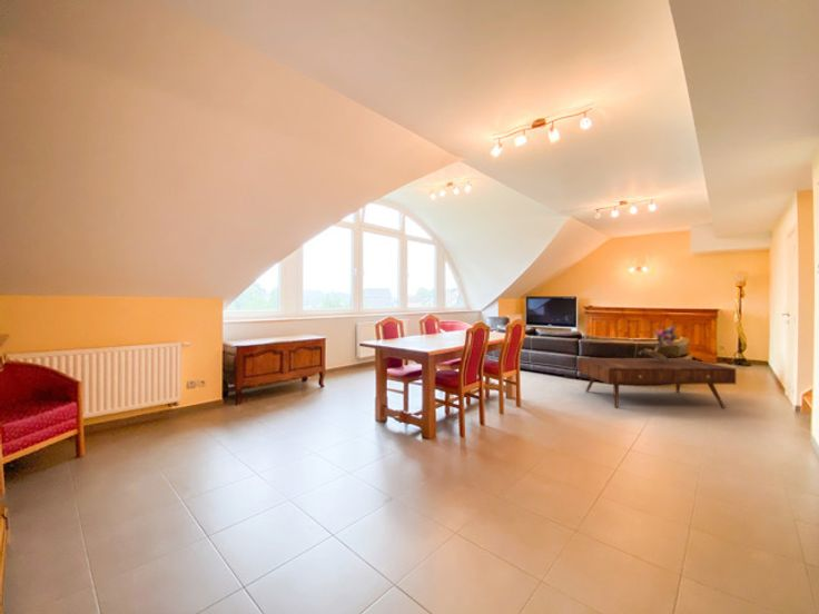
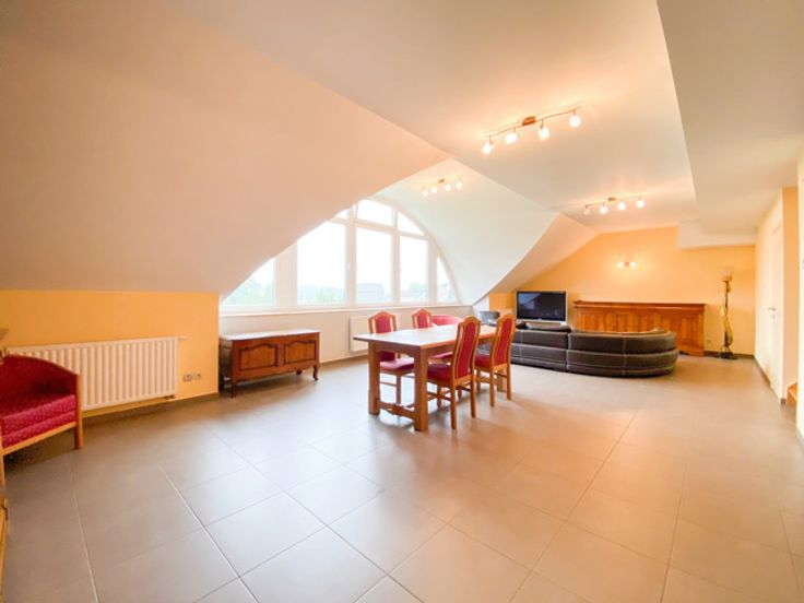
- bouquet [638,325,680,363]
- coffee table [576,357,737,409]
